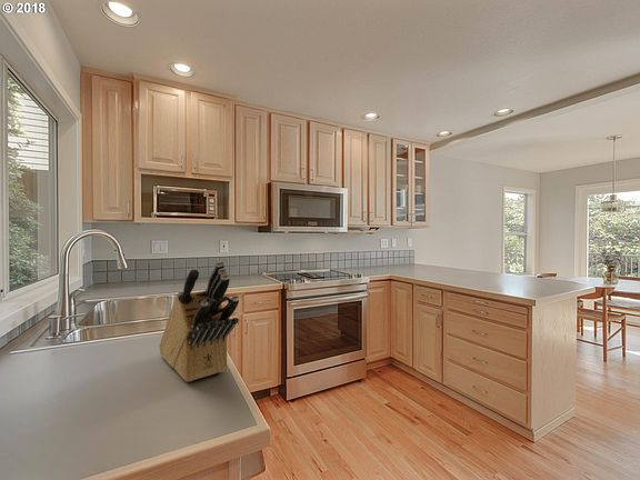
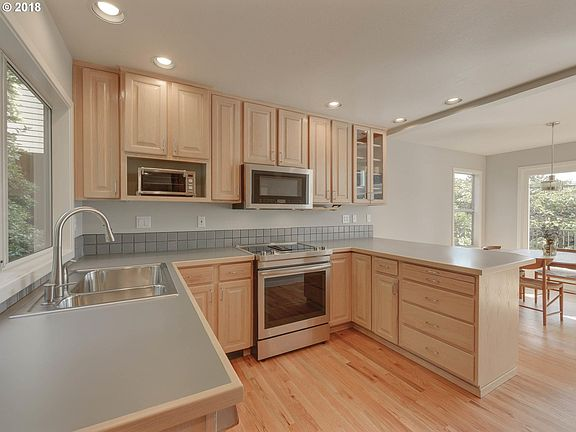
- knife block [158,260,240,383]
